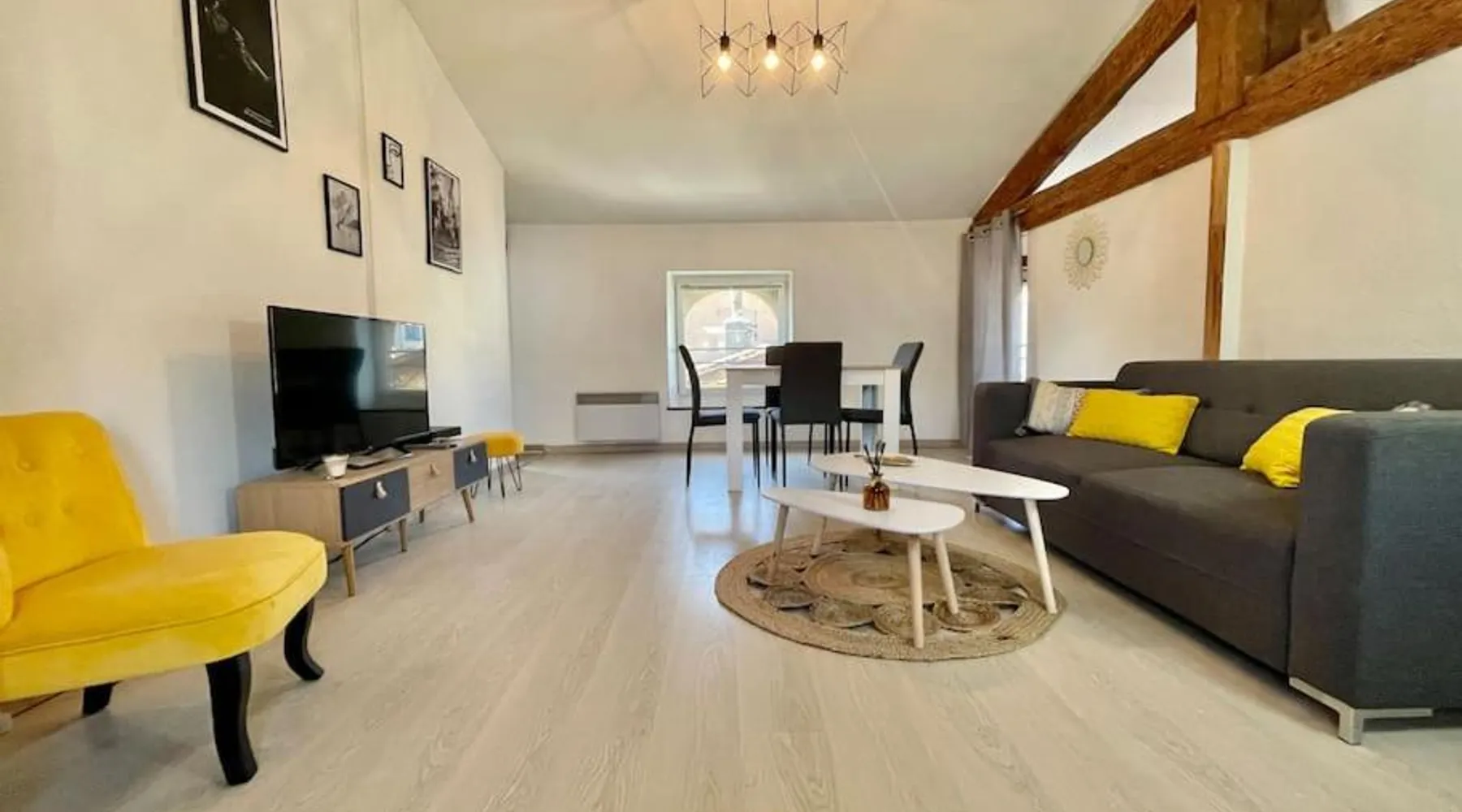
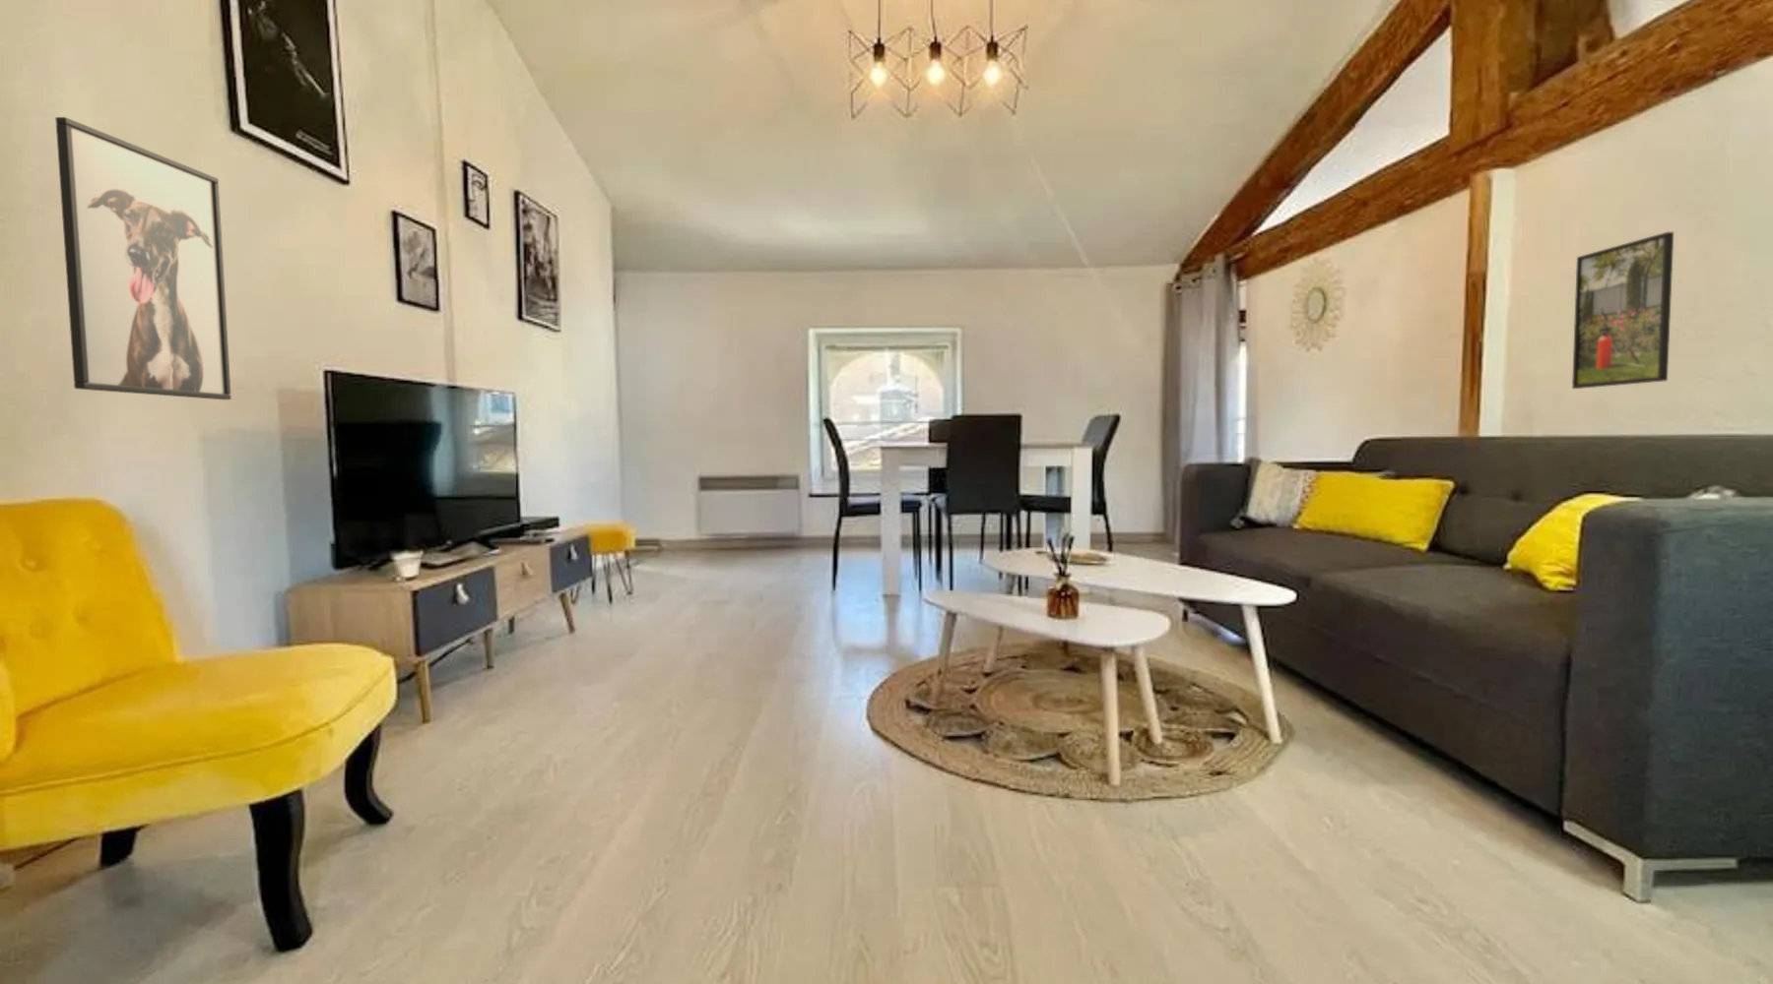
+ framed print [55,116,233,400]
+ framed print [1570,231,1675,390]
